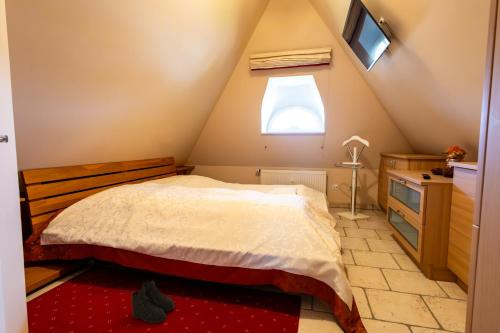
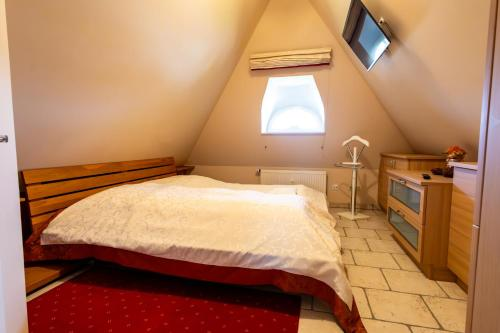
- boots [129,279,176,325]
